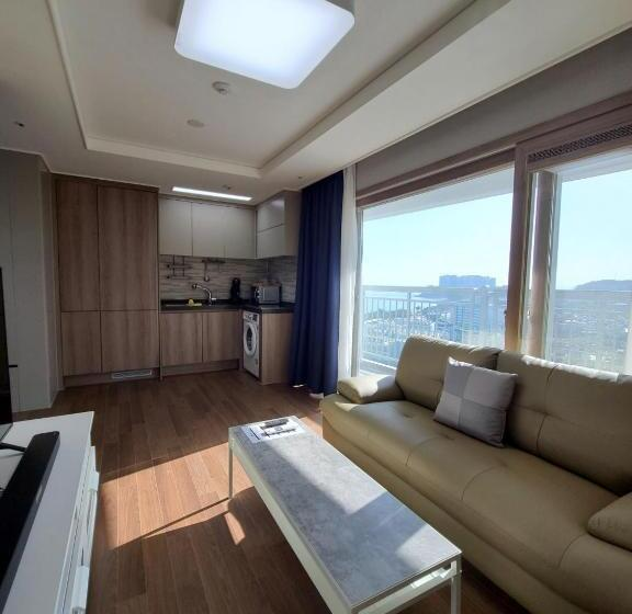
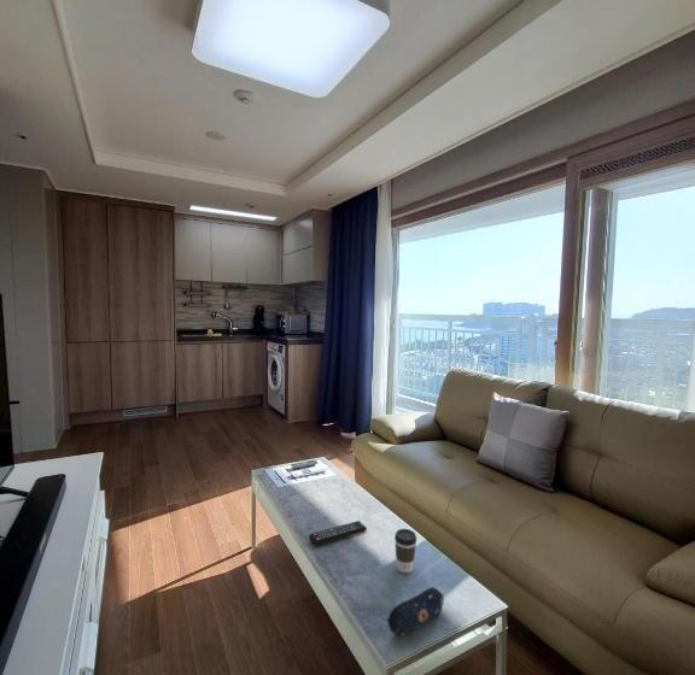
+ remote control [308,520,368,546]
+ coffee cup [393,528,417,575]
+ pencil case [385,586,445,636]
